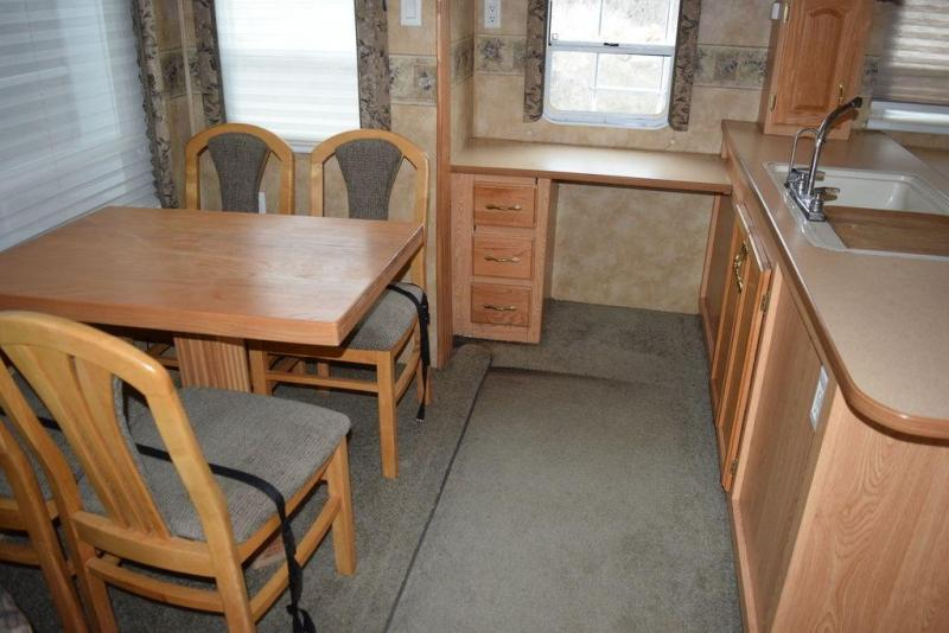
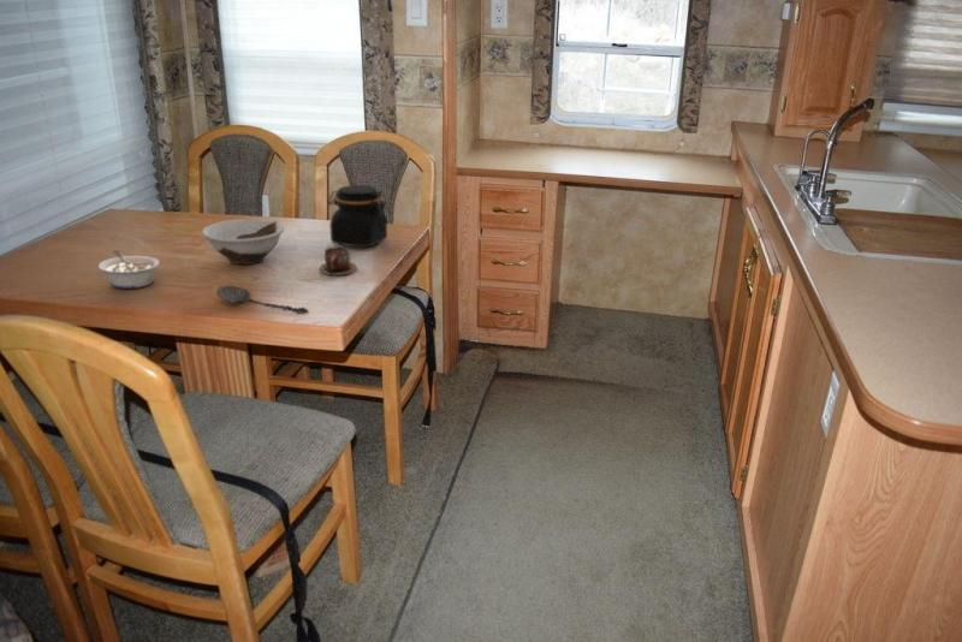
+ cup [317,245,358,277]
+ jar [327,184,388,248]
+ spoon [215,285,309,315]
+ legume [97,249,161,290]
+ bowl [201,218,285,266]
